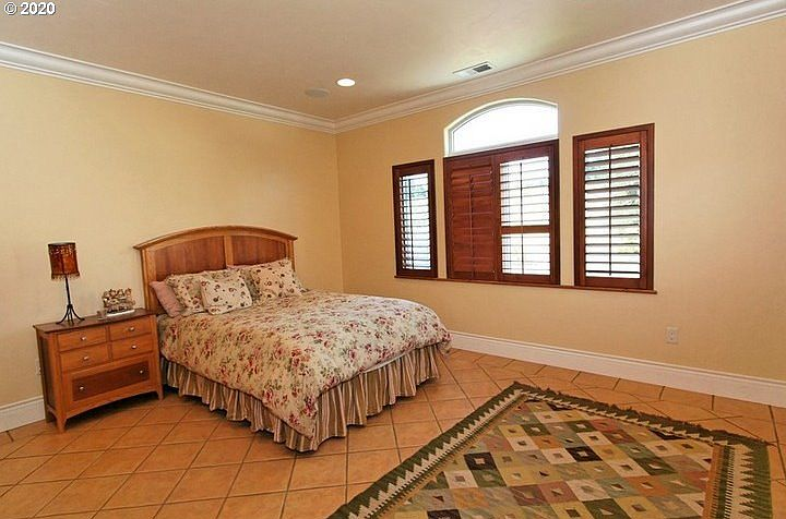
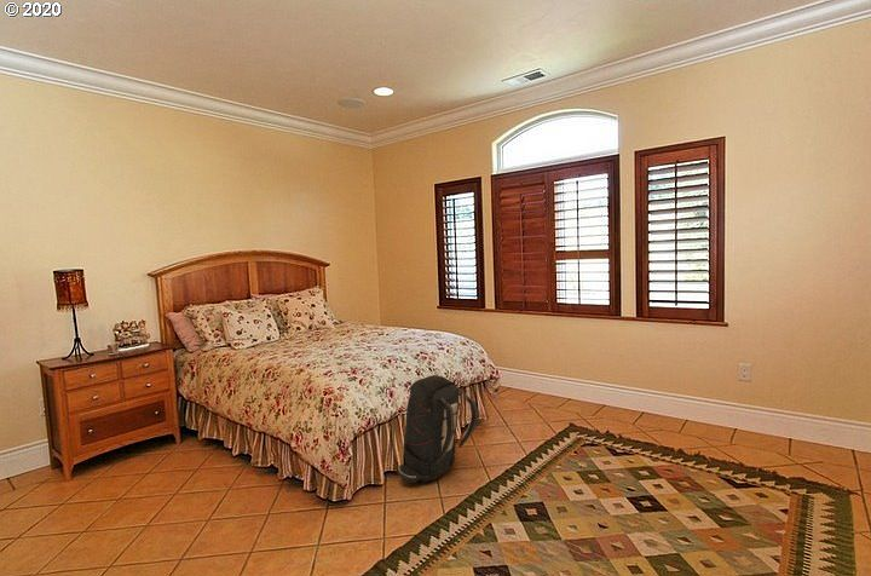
+ backpack [396,374,479,484]
